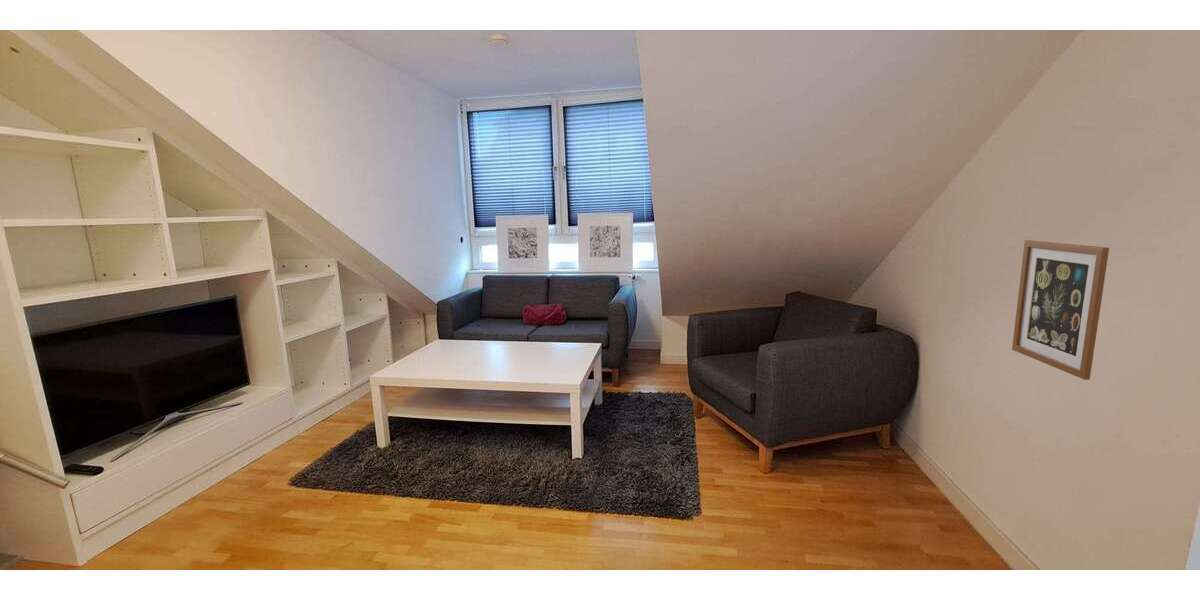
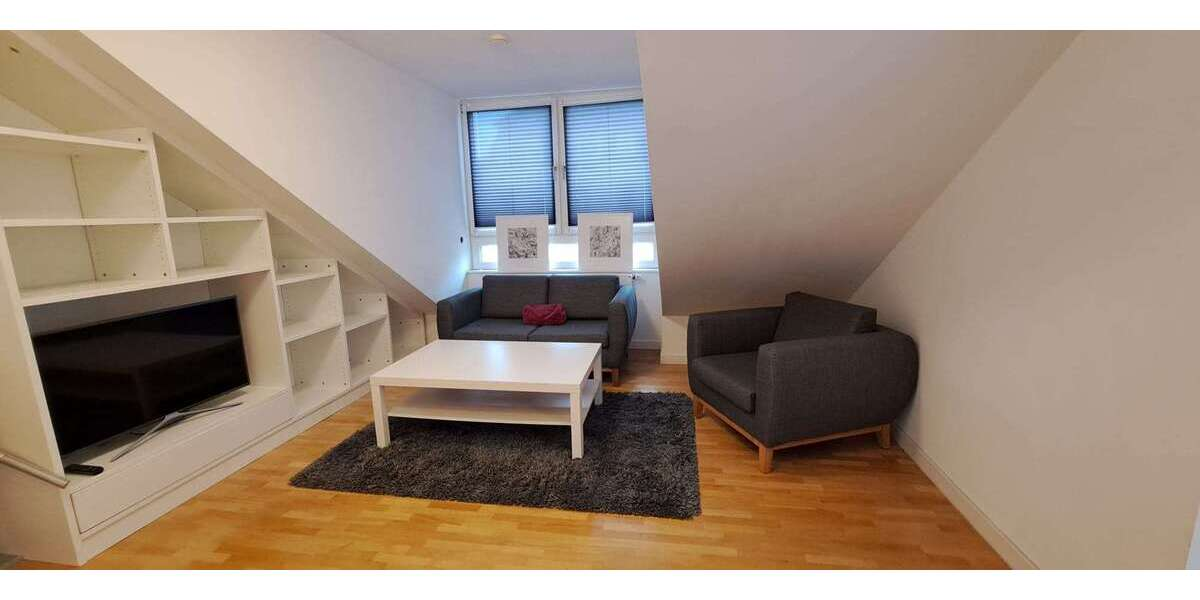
- wall art [1011,239,1110,381]
